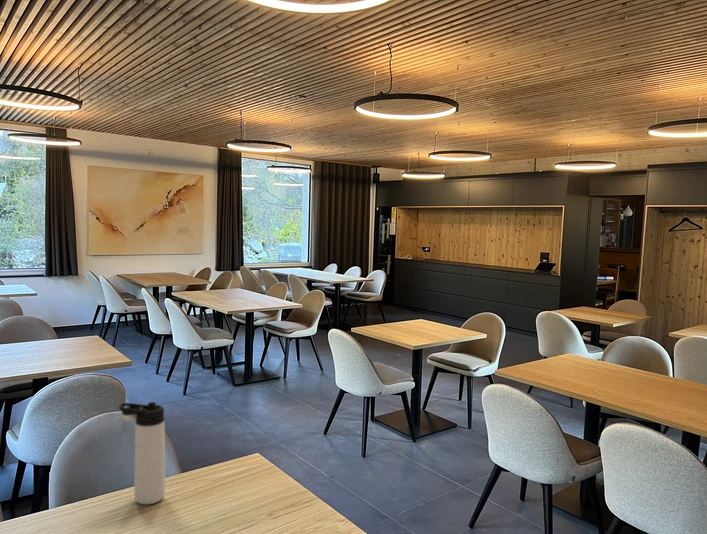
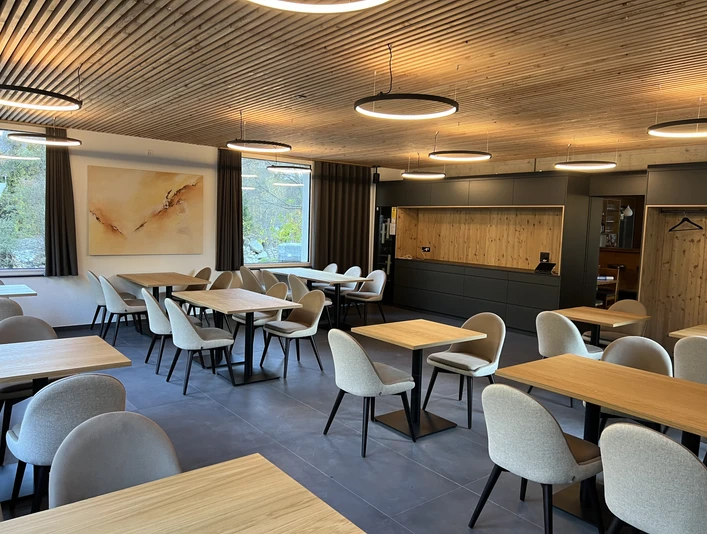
- thermos bottle [118,401,166,505]
